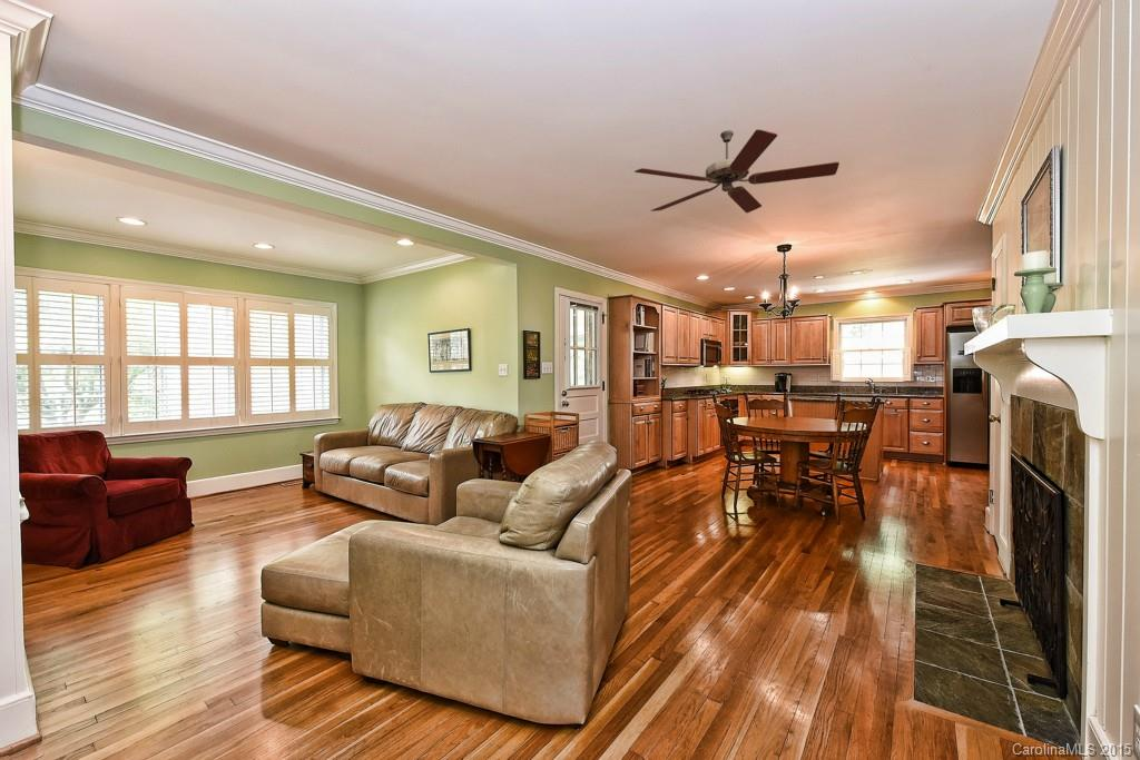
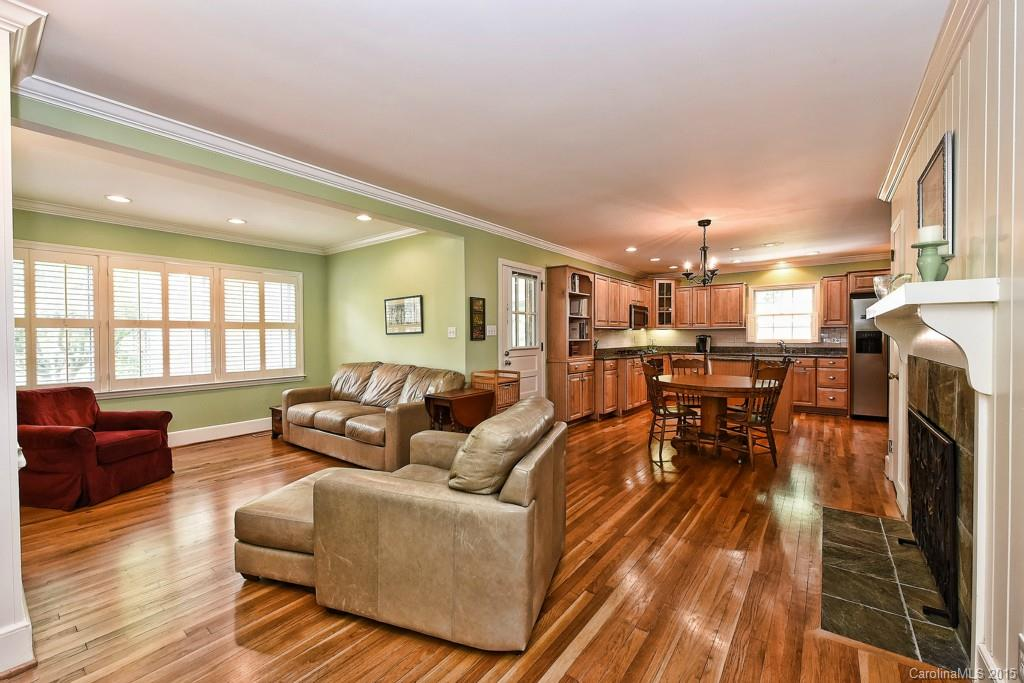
- ceiling fan [633,128,841,214]
